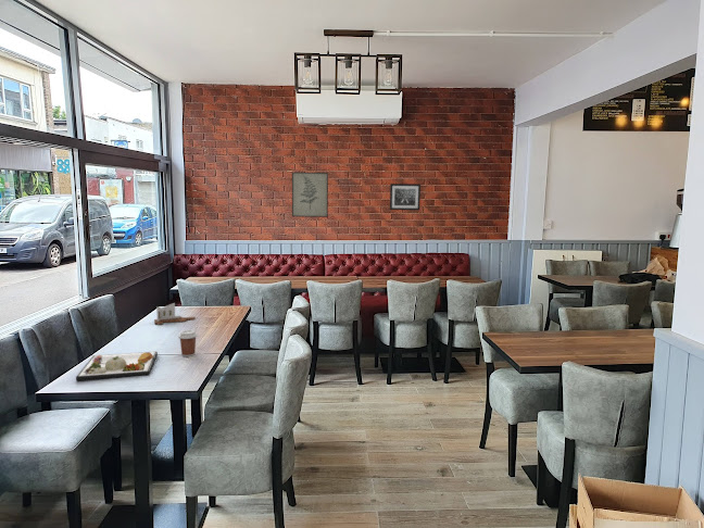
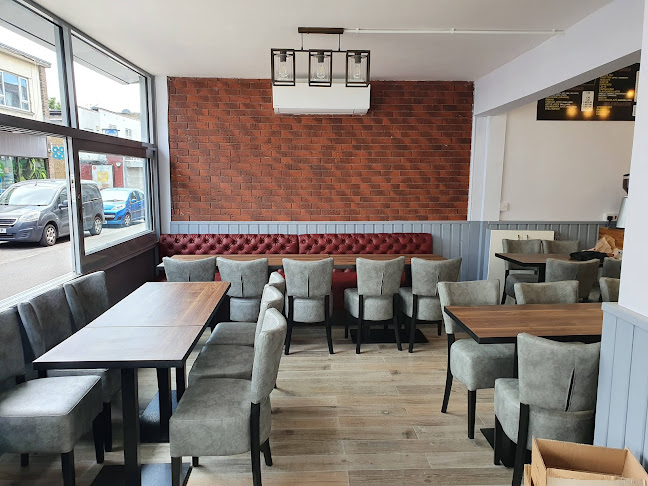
- coffee cup [177,329,198,357]
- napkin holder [153,302,197,326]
- wall art [389,183,422,211]
- dinner plate [75,351,159,382]
- wall art [291,172,329,218]
